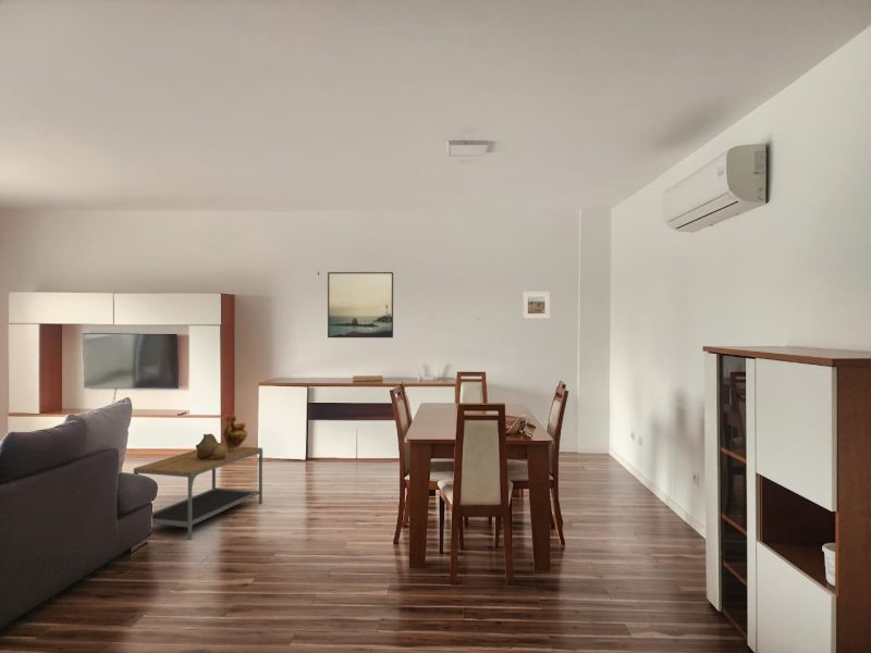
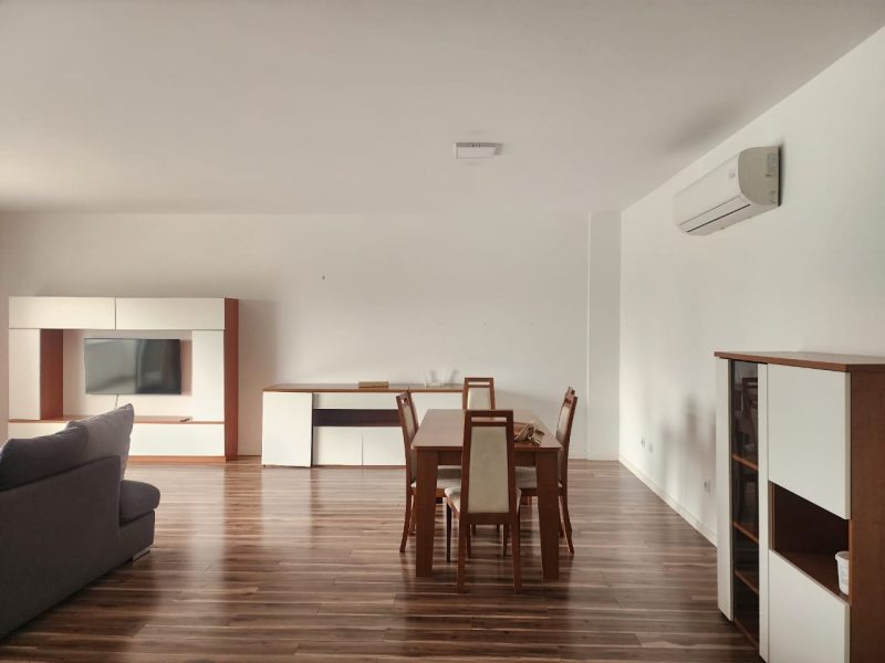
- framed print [522,291,551,320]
- decorative bowl [195,432,229,459]
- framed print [327,271,394,338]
- coffee table [133,445,263,541]
- vase [222,414,248,453]
